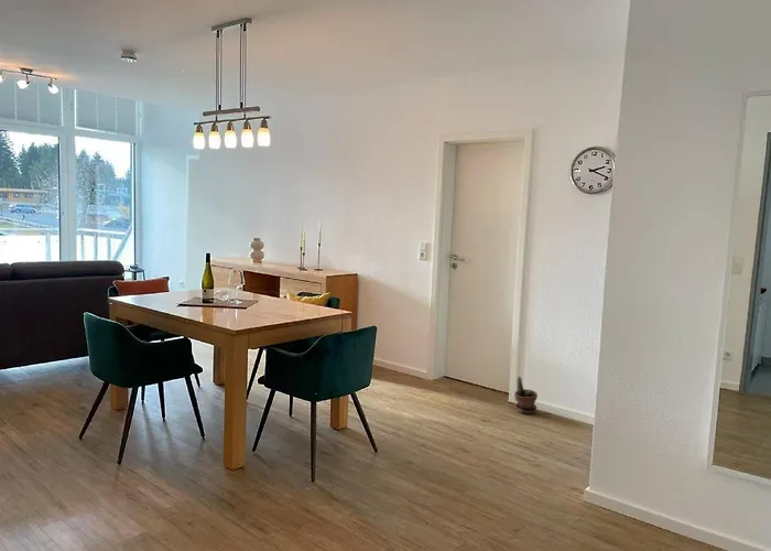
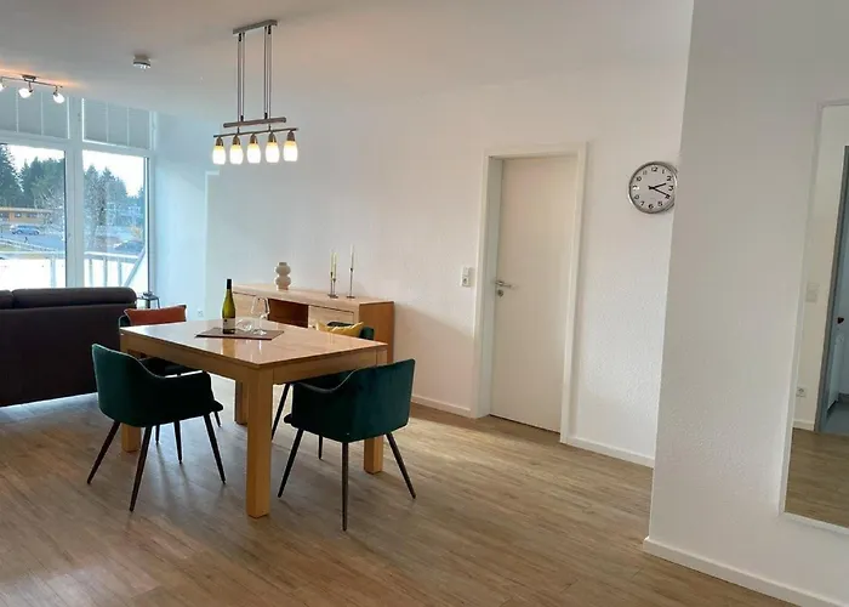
- potted plant [513,375,539,415]
